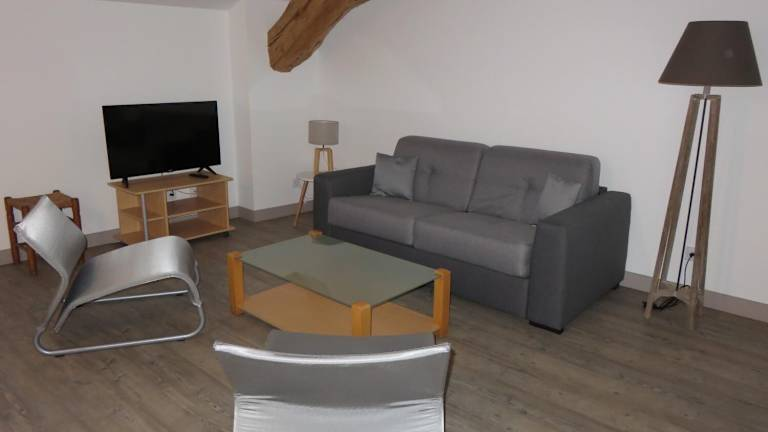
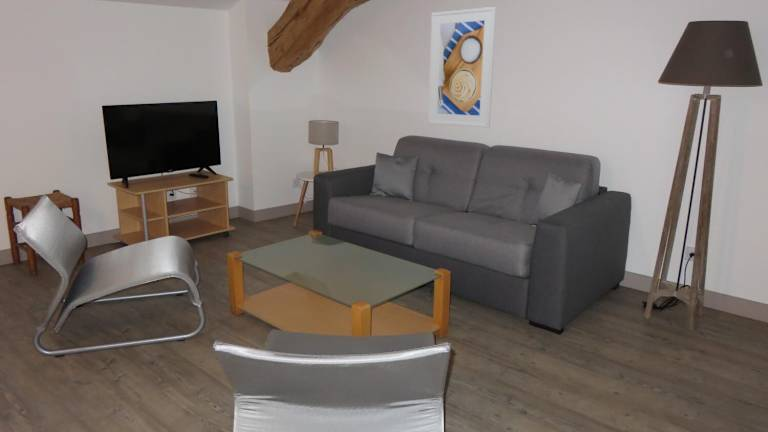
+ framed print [427,6,498,129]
